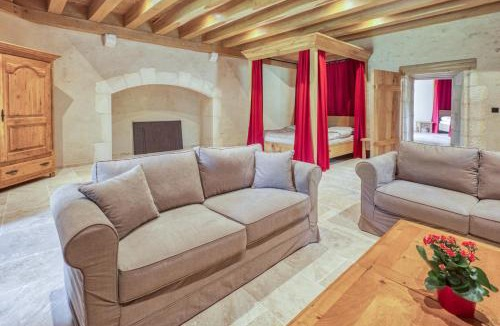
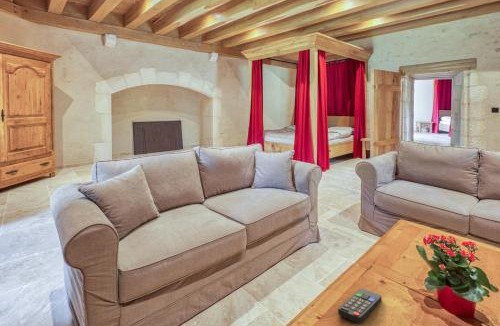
+ remote control [337,288,383,324]
